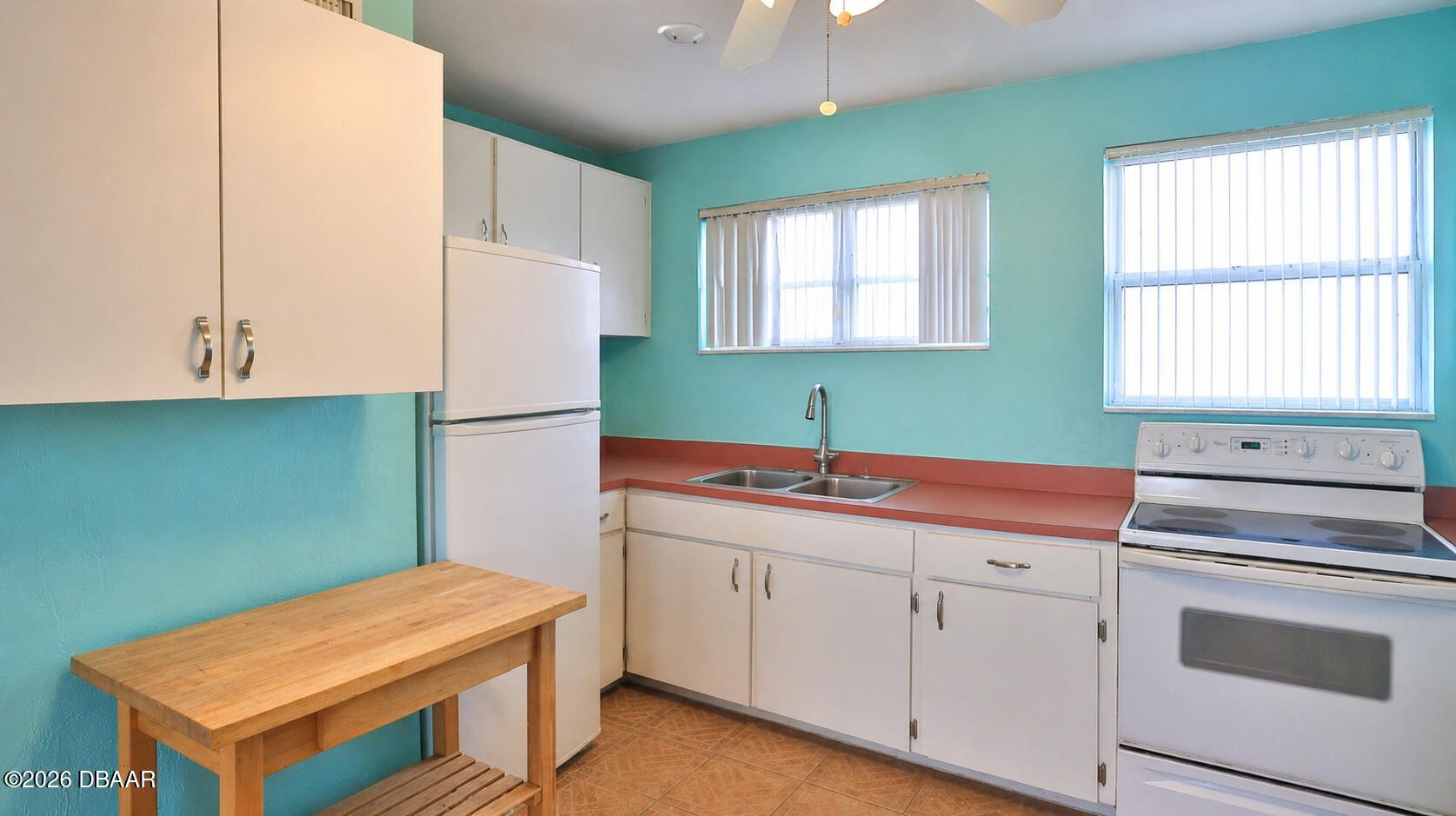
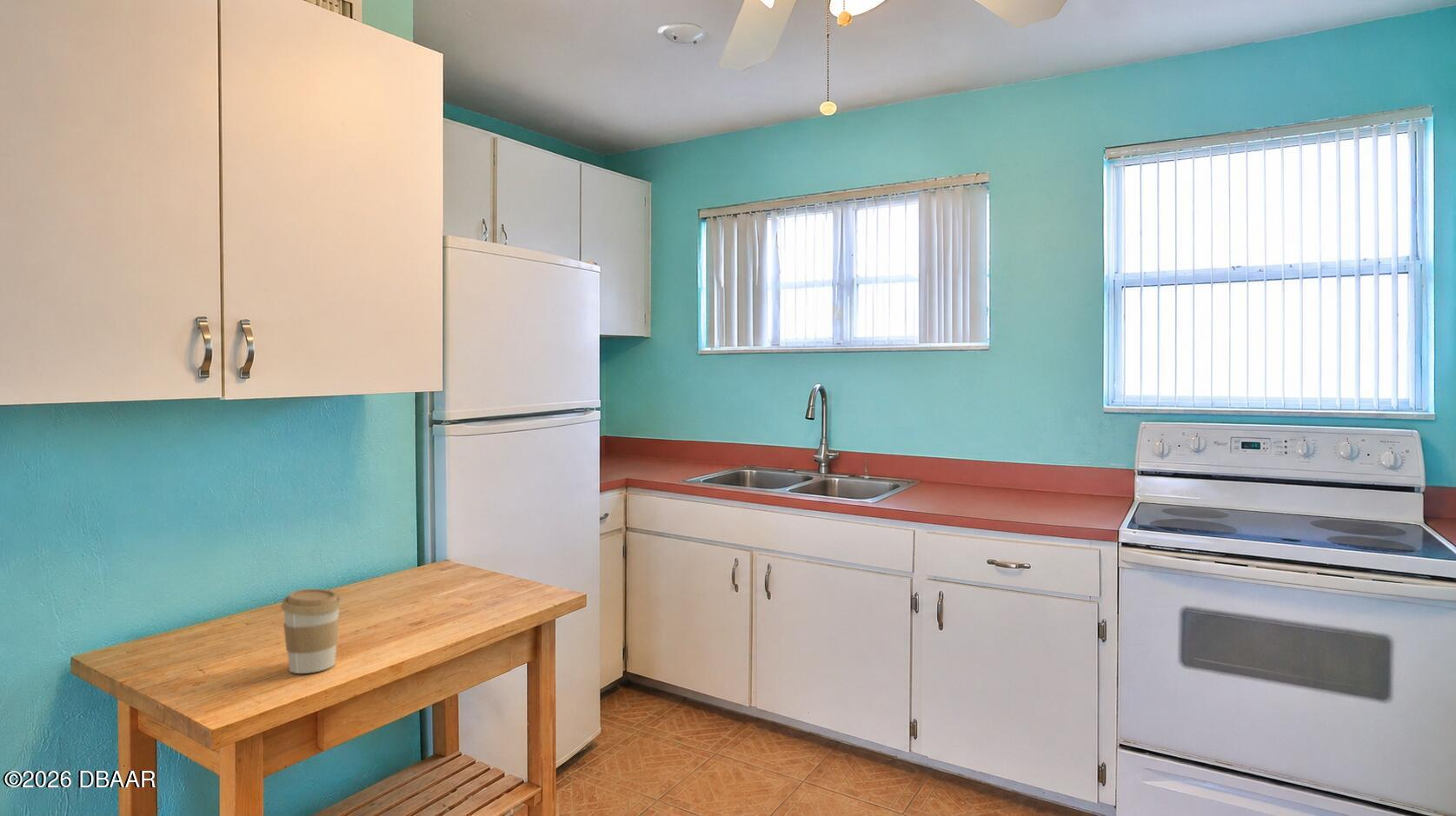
+ coffee cup [280,588,343,674]
